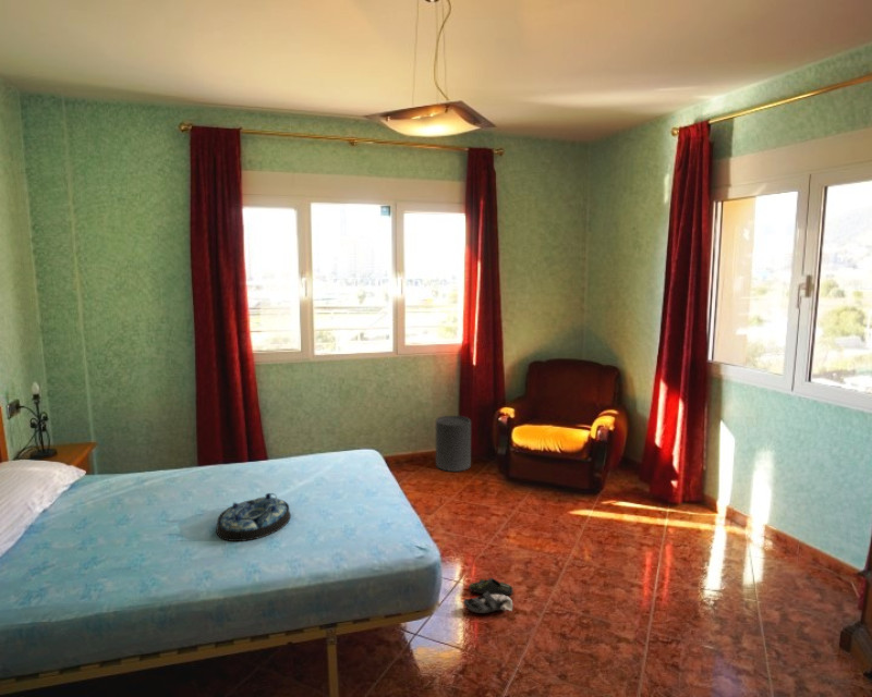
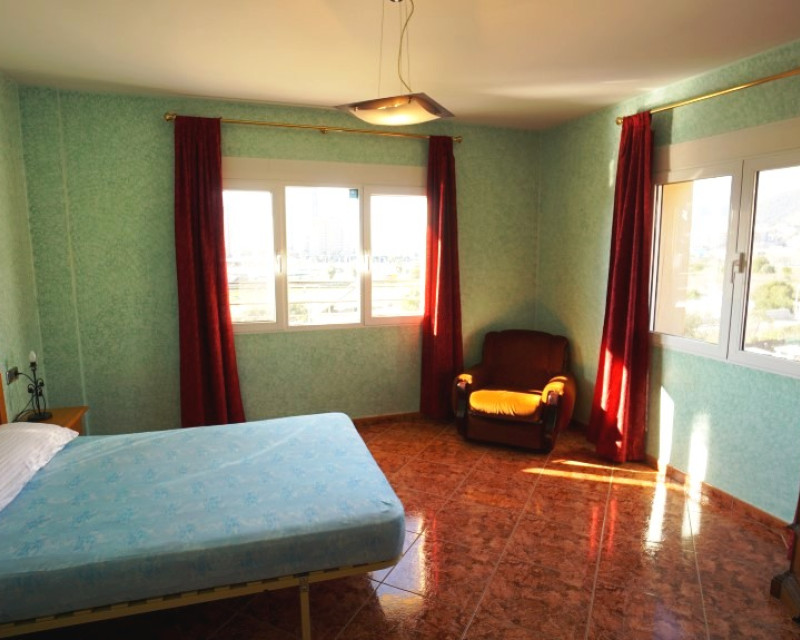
- shoe [462,577,518,614]
- trash can [435,415,472,473]
- serving tray [215,492,292,542]
